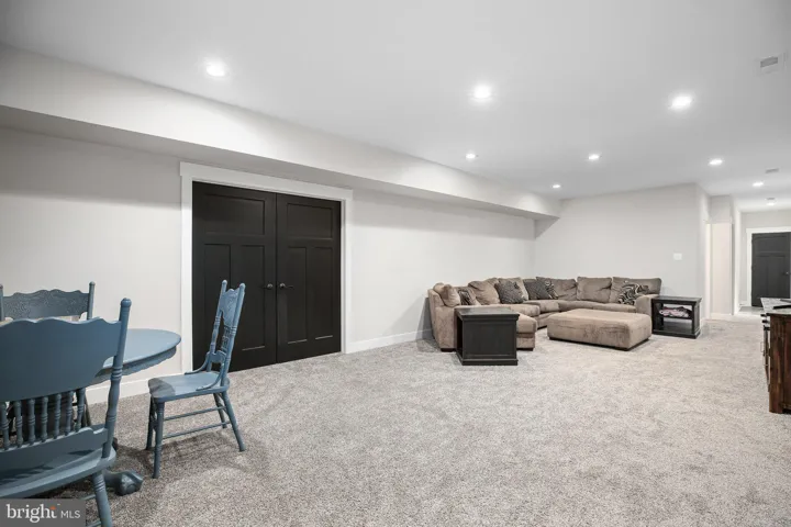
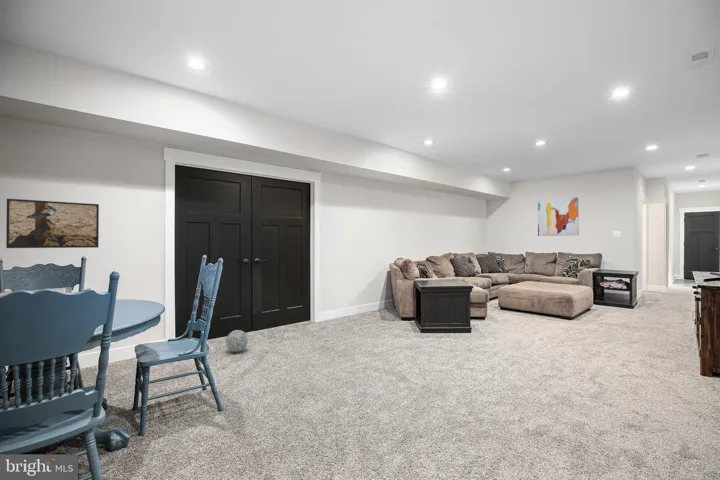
+ ball [225,329,249,353]
+ wall art [537,196,580,237]
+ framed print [5,198,100,249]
